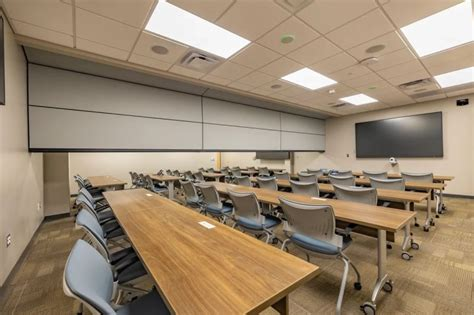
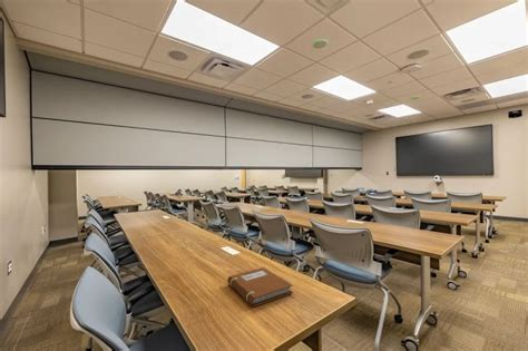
+ notebook [226,266,294,308]
